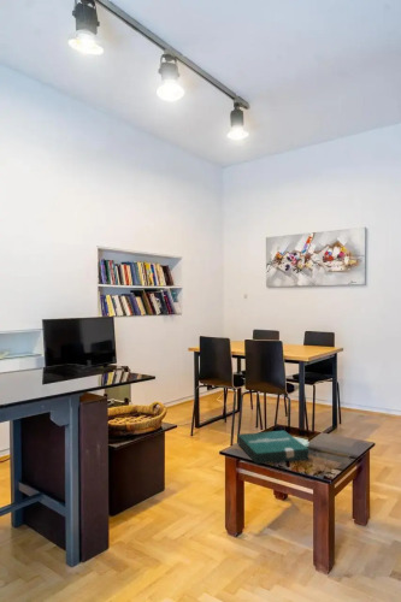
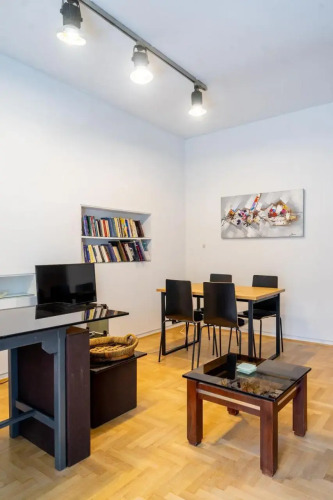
- pizza box [237,430,309,465]
